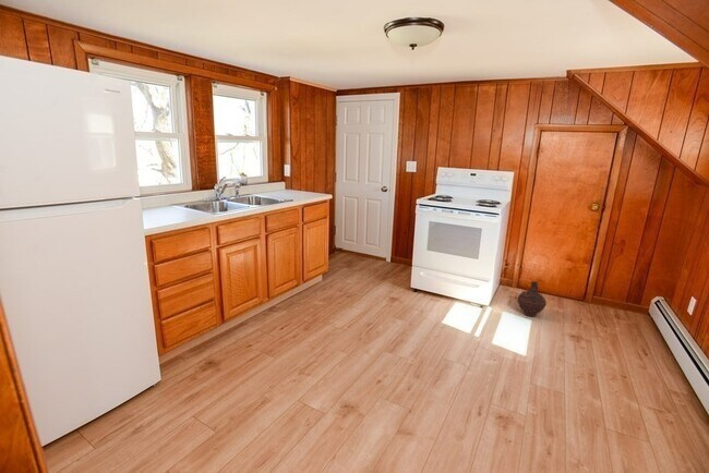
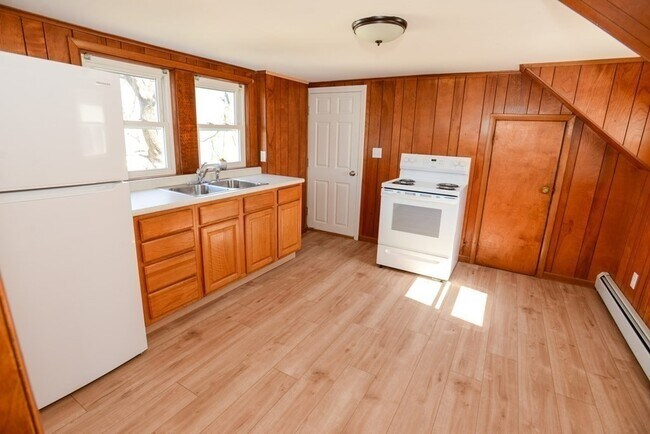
- ceramic jug [516,280,548,318]
